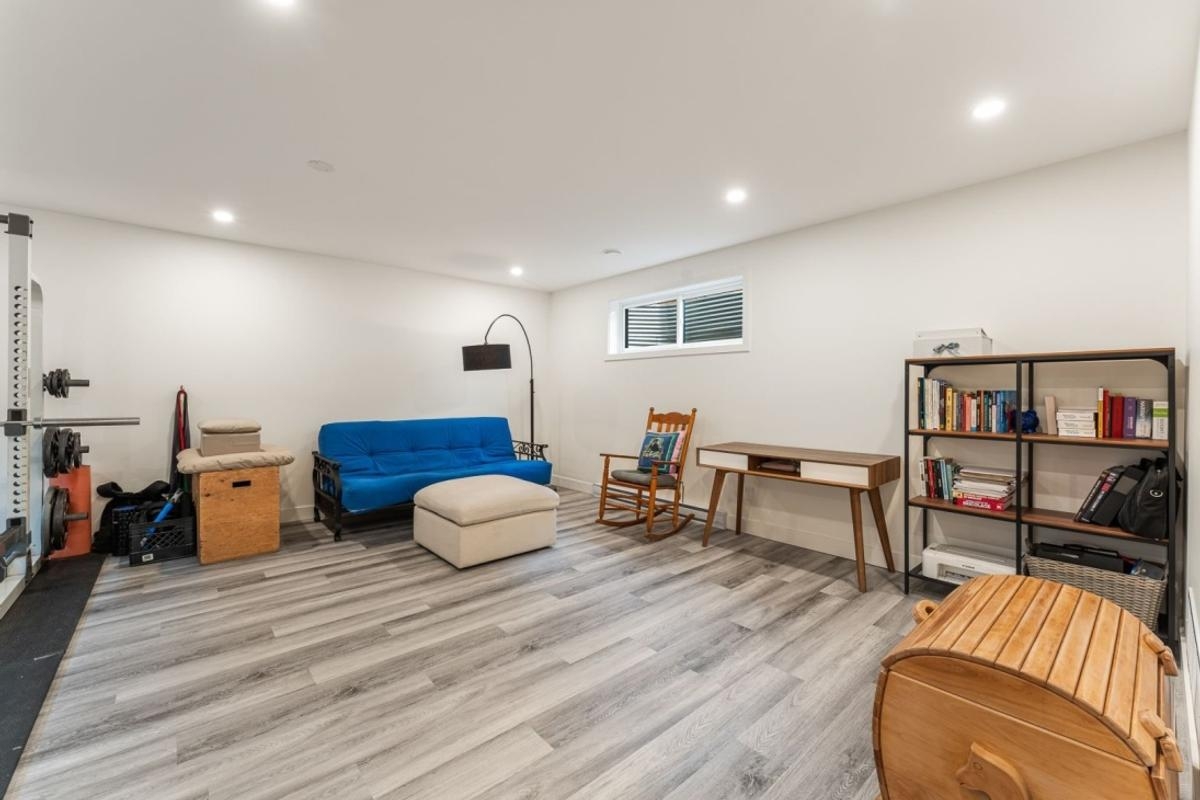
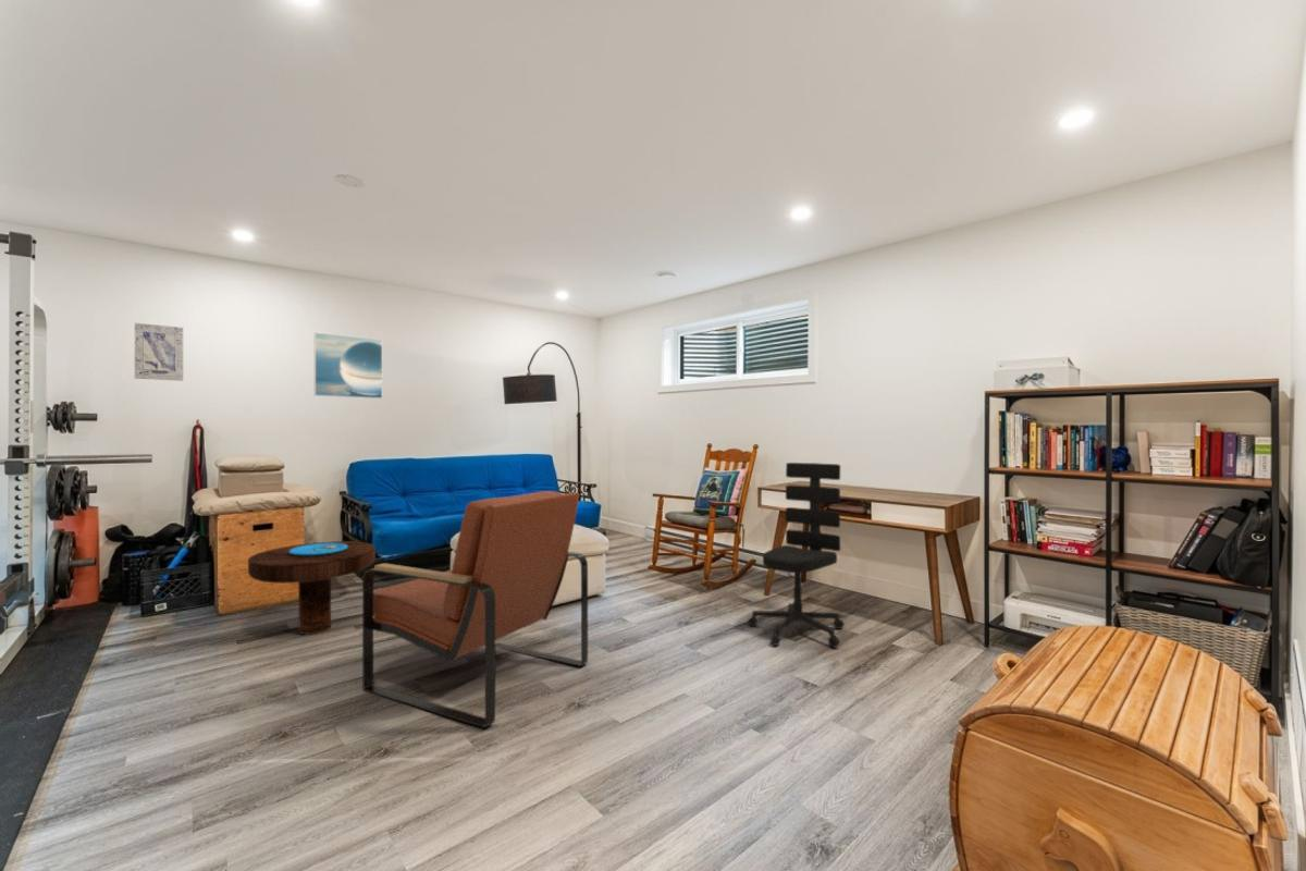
+ office chair [747,462,846,648]
+ wall art [134,322,184,382]
+ armchair [361,490,589,728]
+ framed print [313,331,383,400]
+ side table [247,540,377,636]
